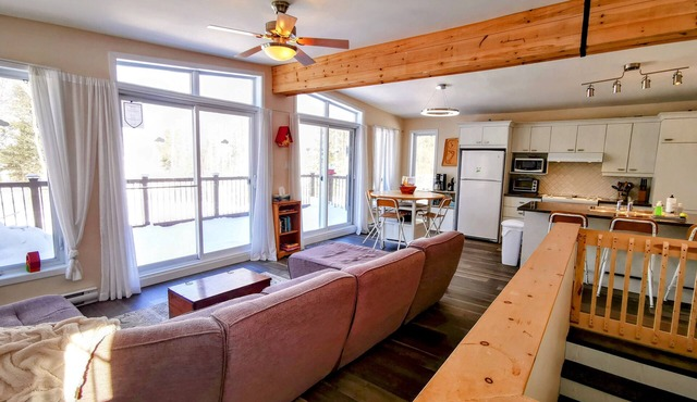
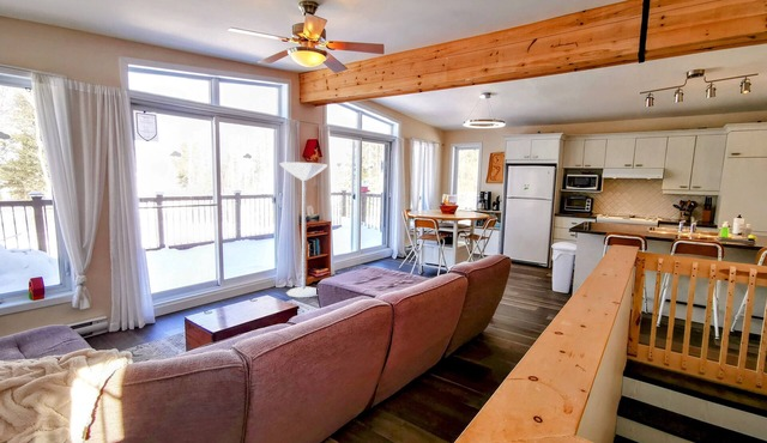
+ floor lamp [278,162,328,298]
